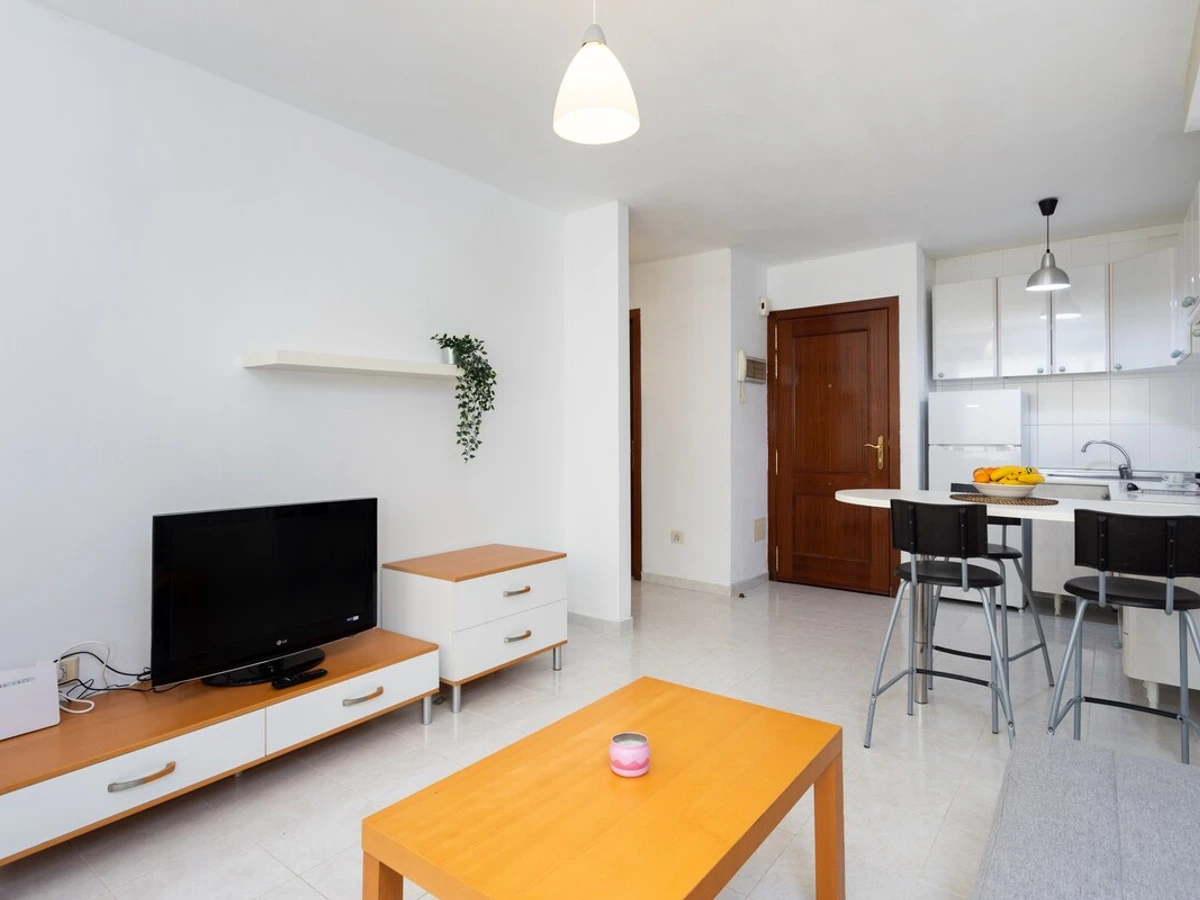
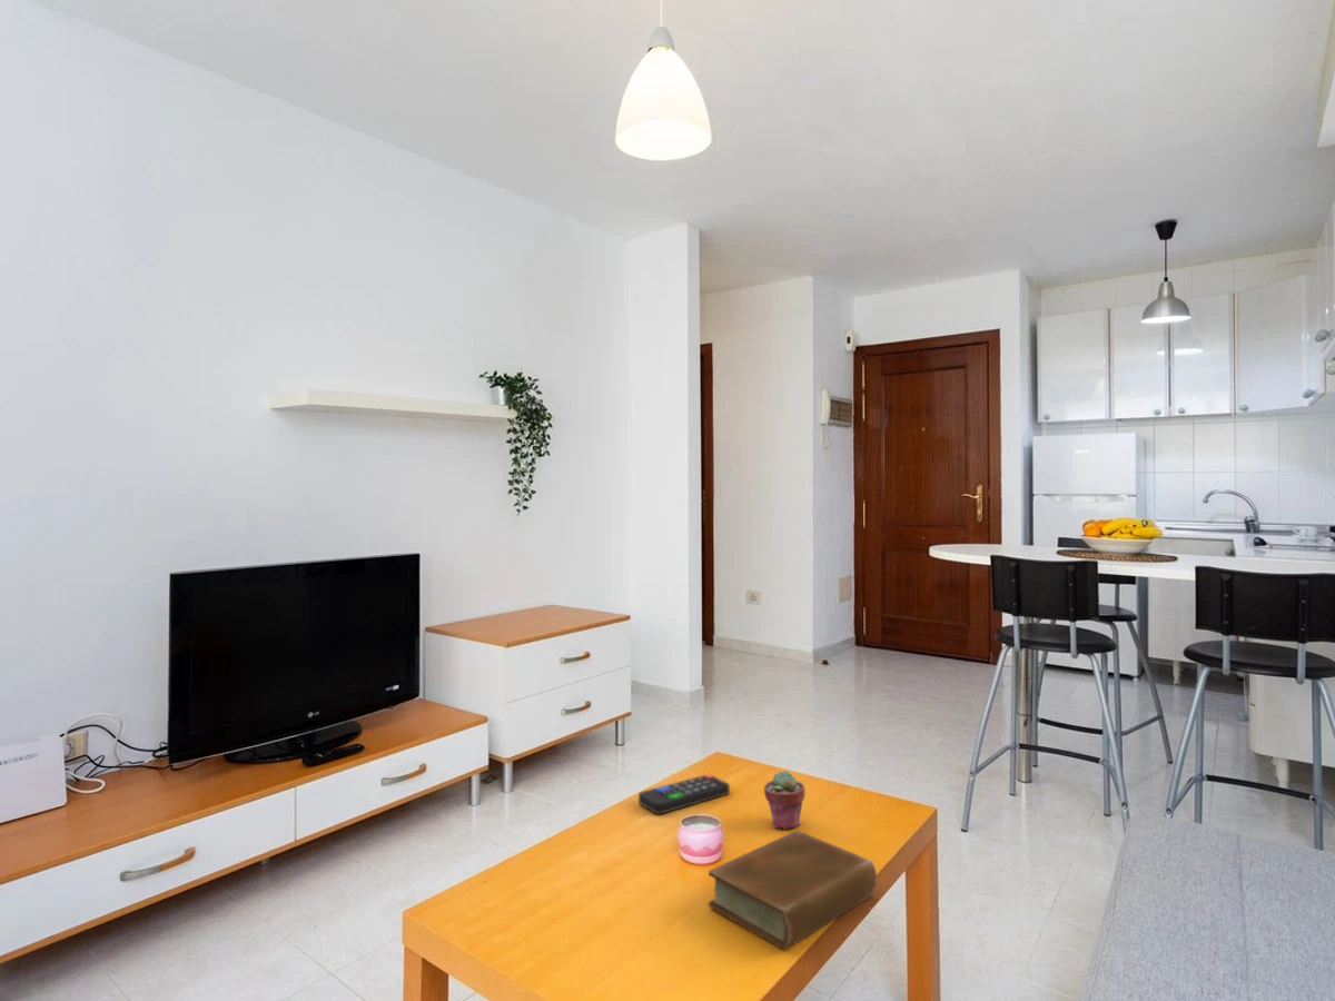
+ remote control [637,773,731,815]
+ potted succulent [763,770,807,830]
+ book [708,829,878,951]
